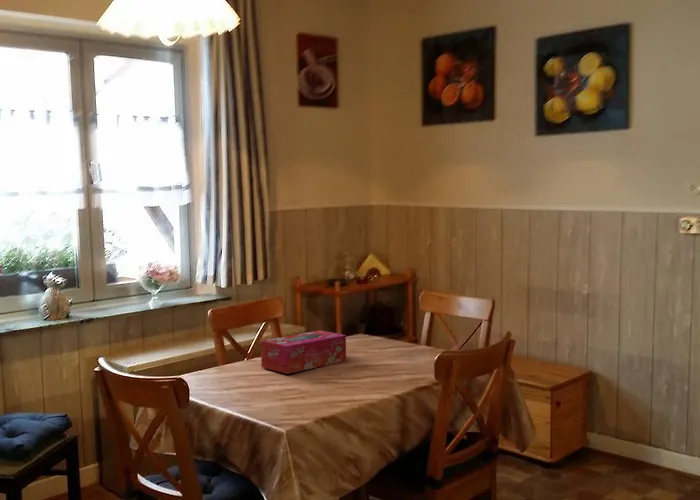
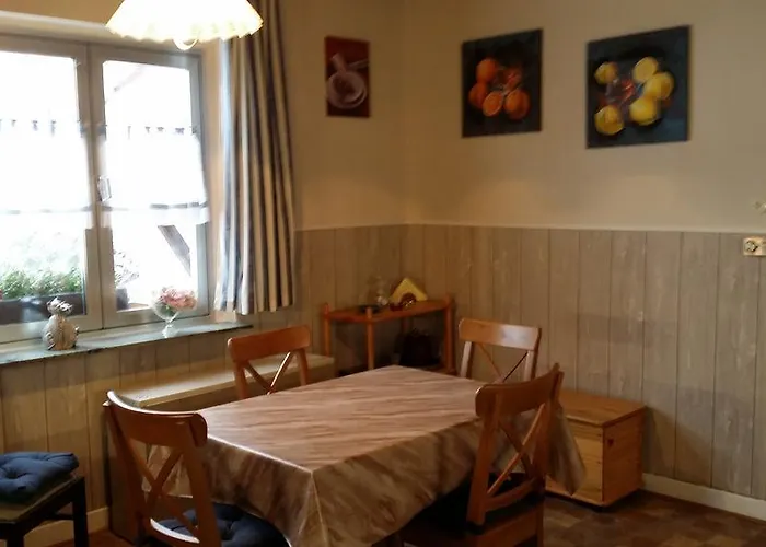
- tissue box [260,329,347,375]
